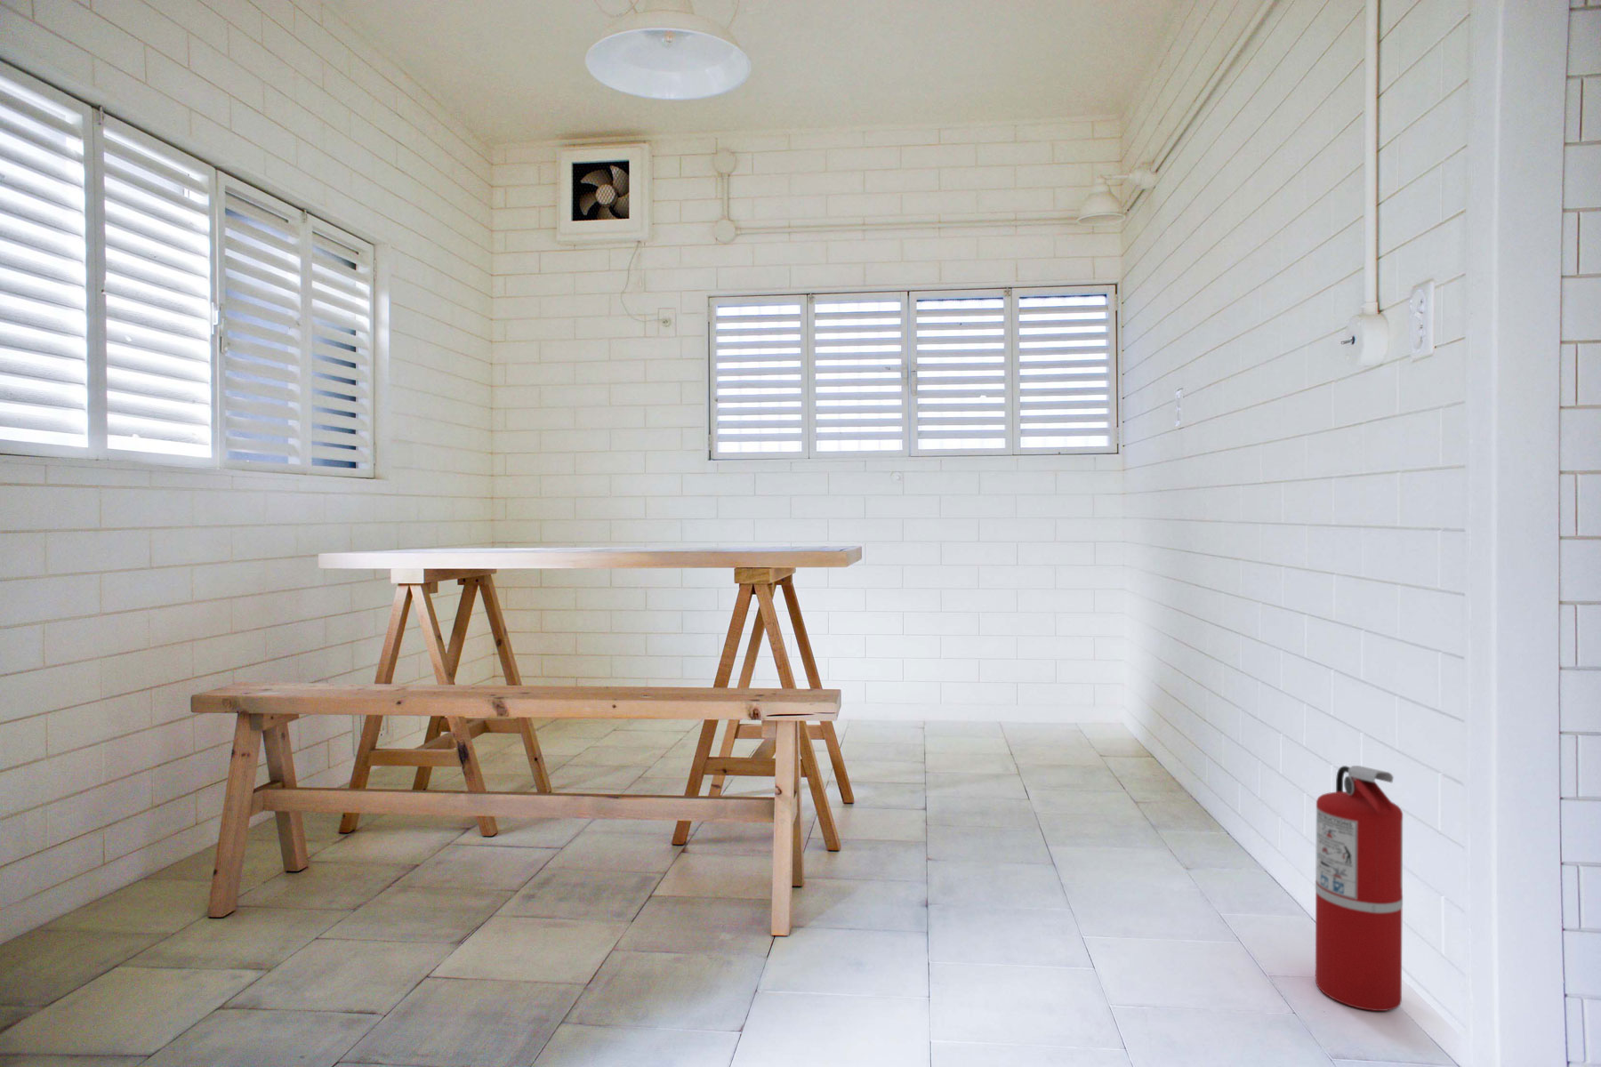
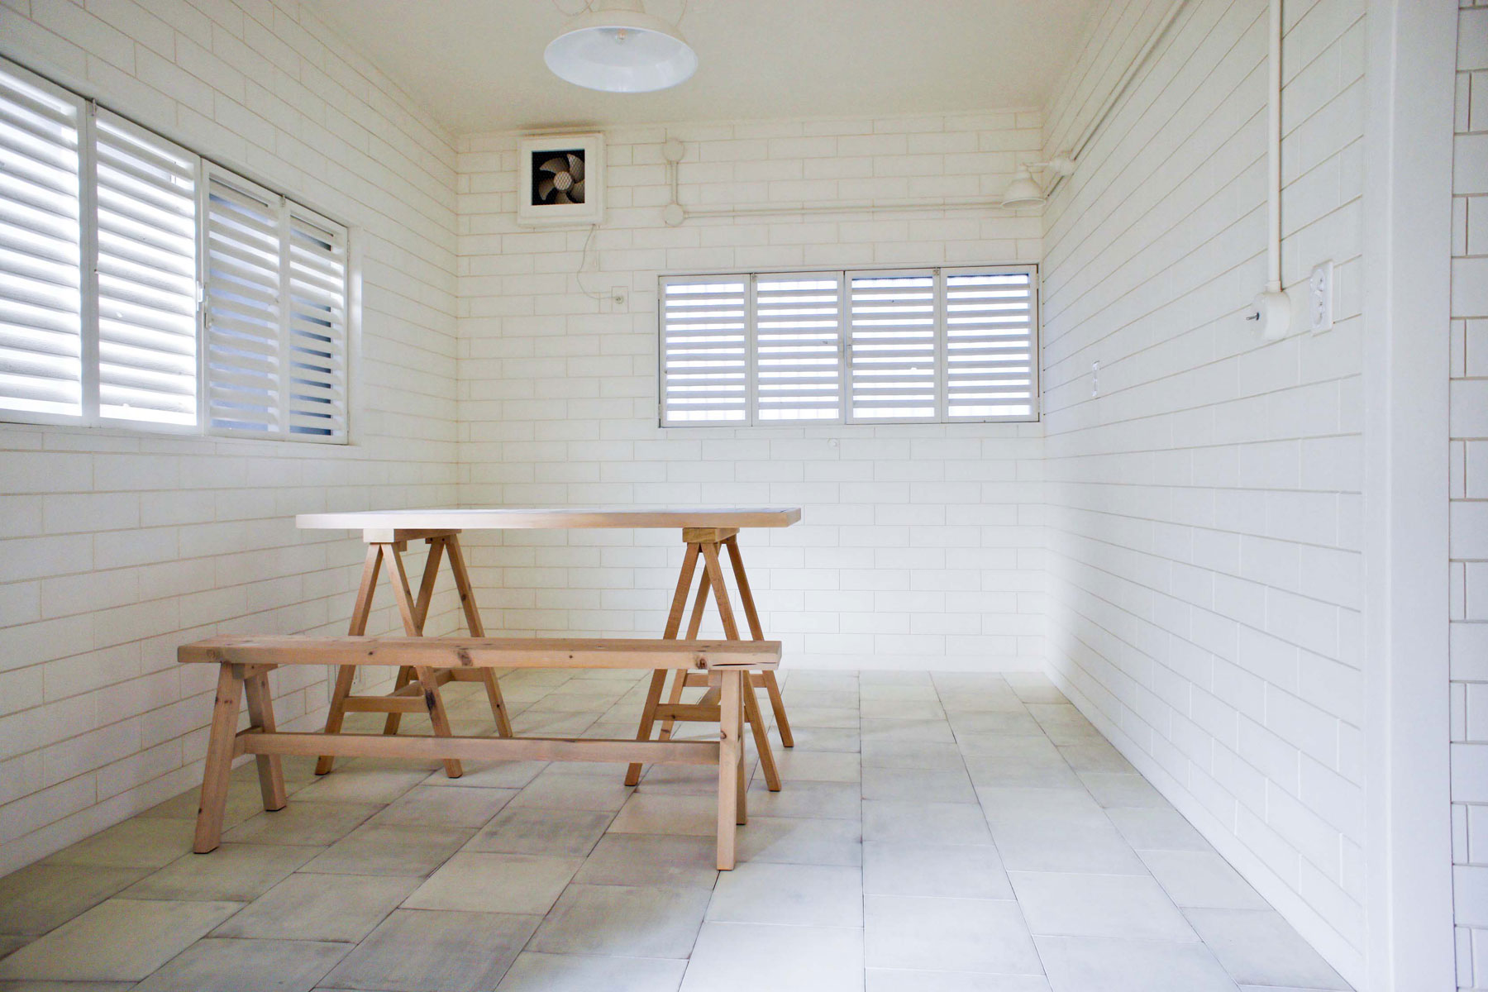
- fire extinguisher [1315,765,1403,1012]
